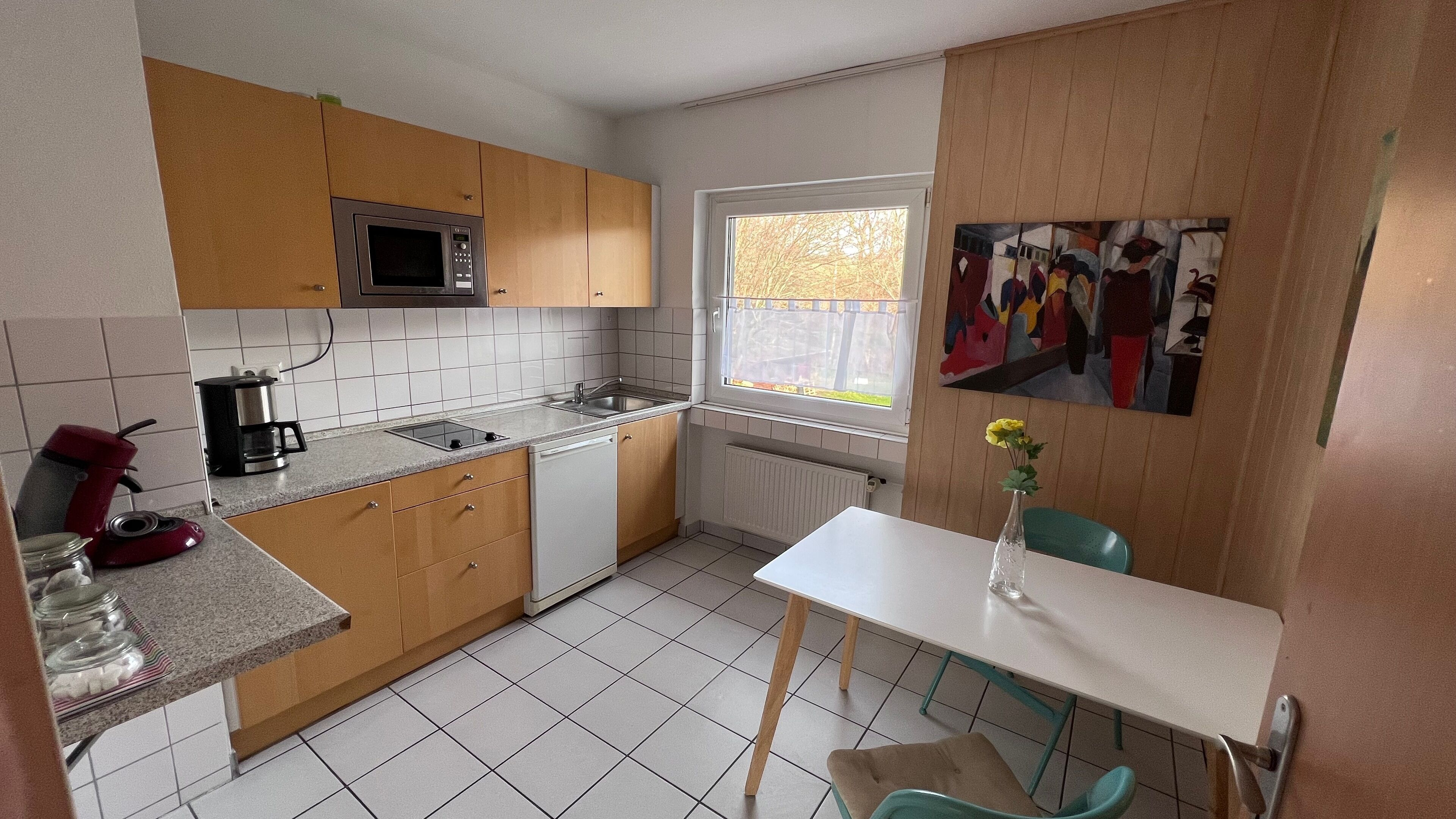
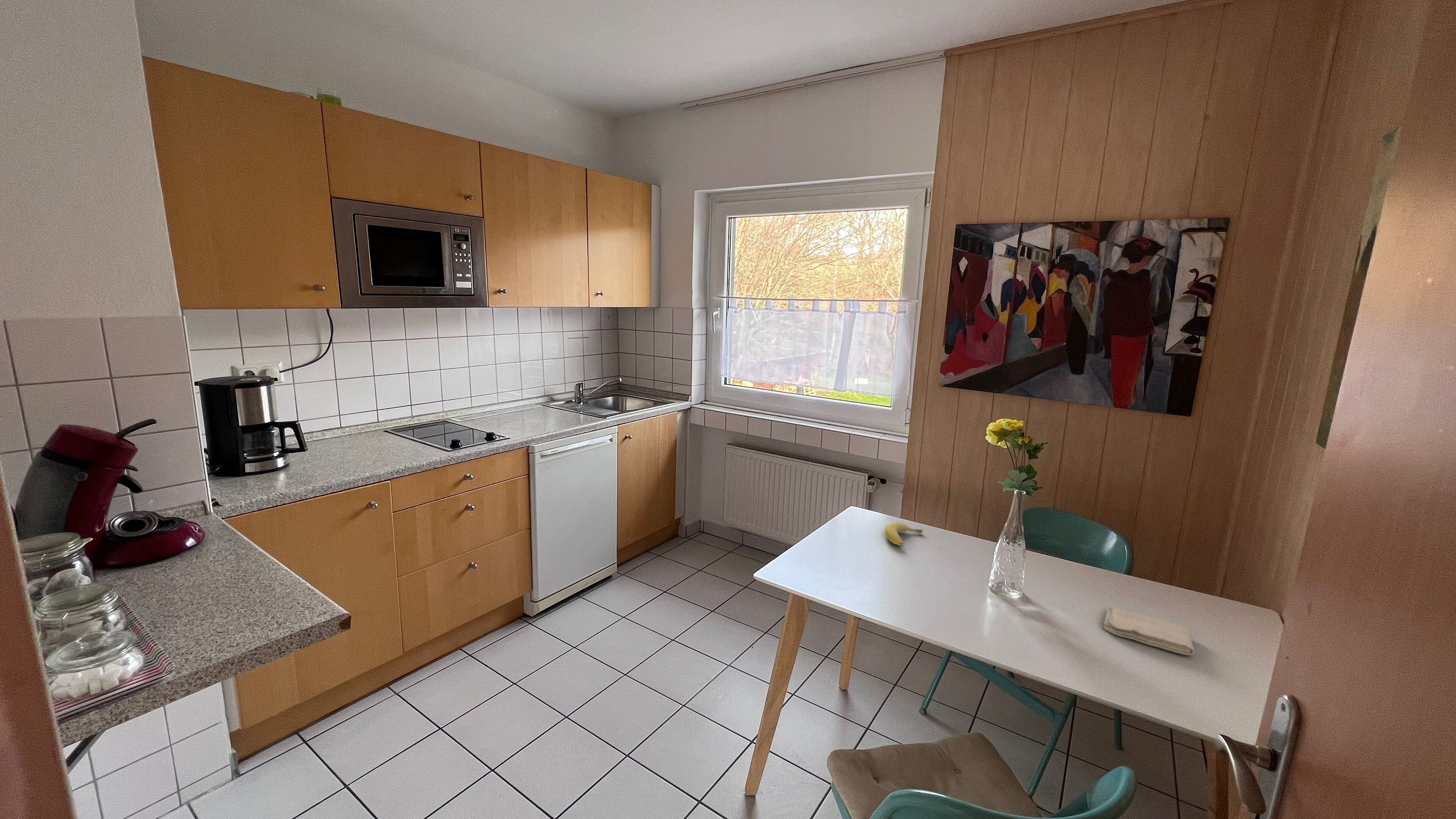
+ fruit [884,522,923,546]
+ washcloth [1104,607,1195,656]
